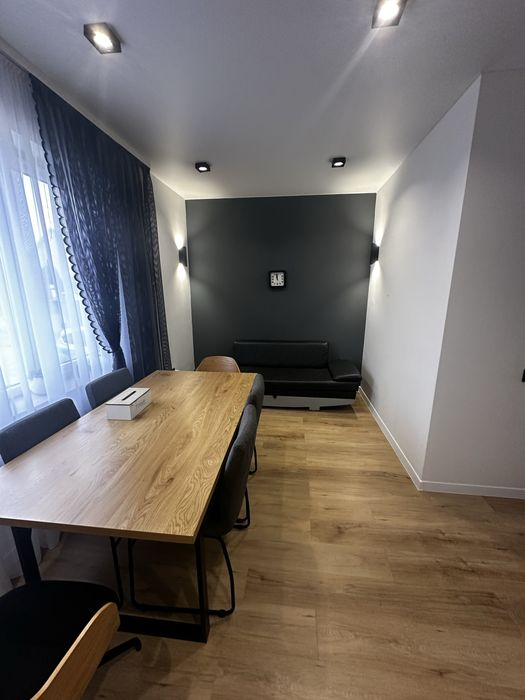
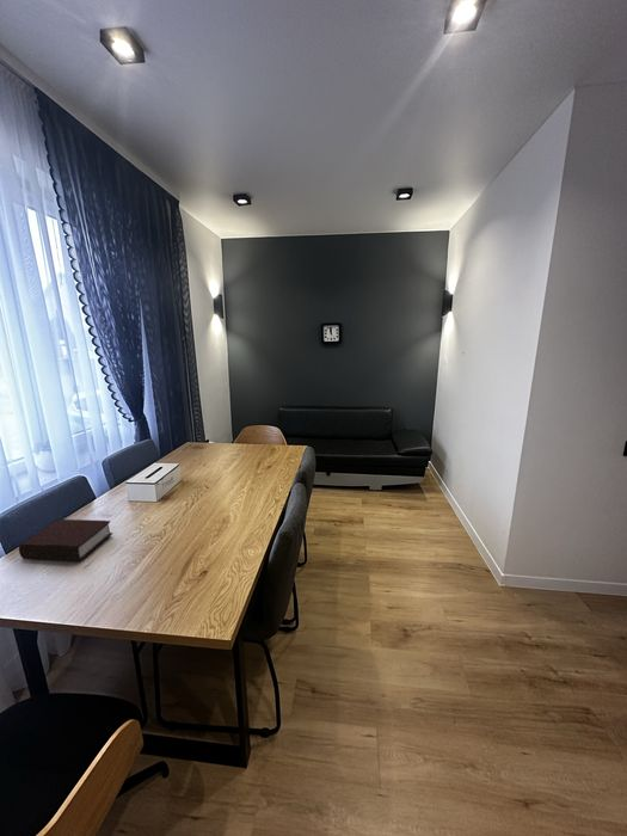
+ bible [18,518,113,563]
